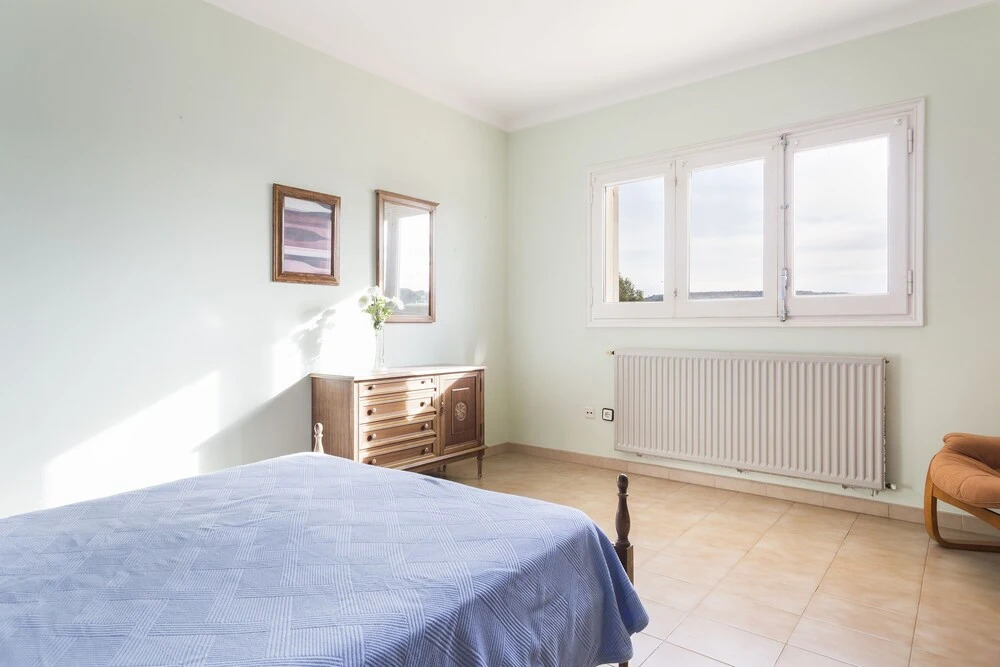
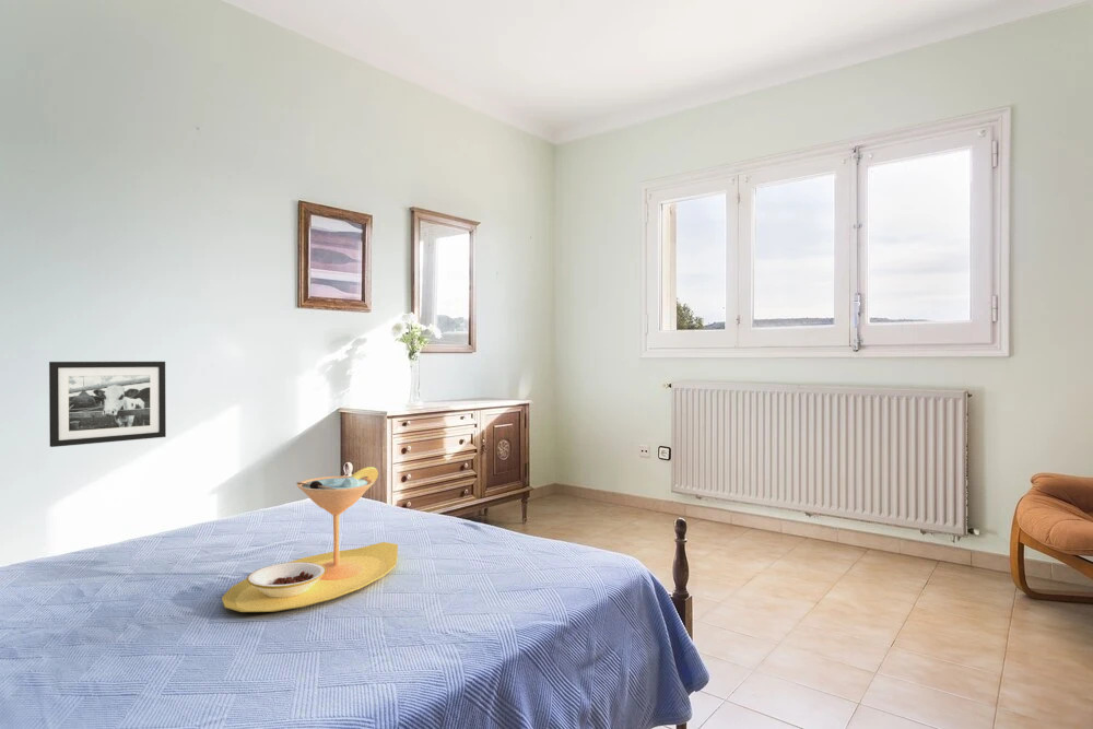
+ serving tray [221,466,399,613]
+ picture frame [48,361,167,448]
